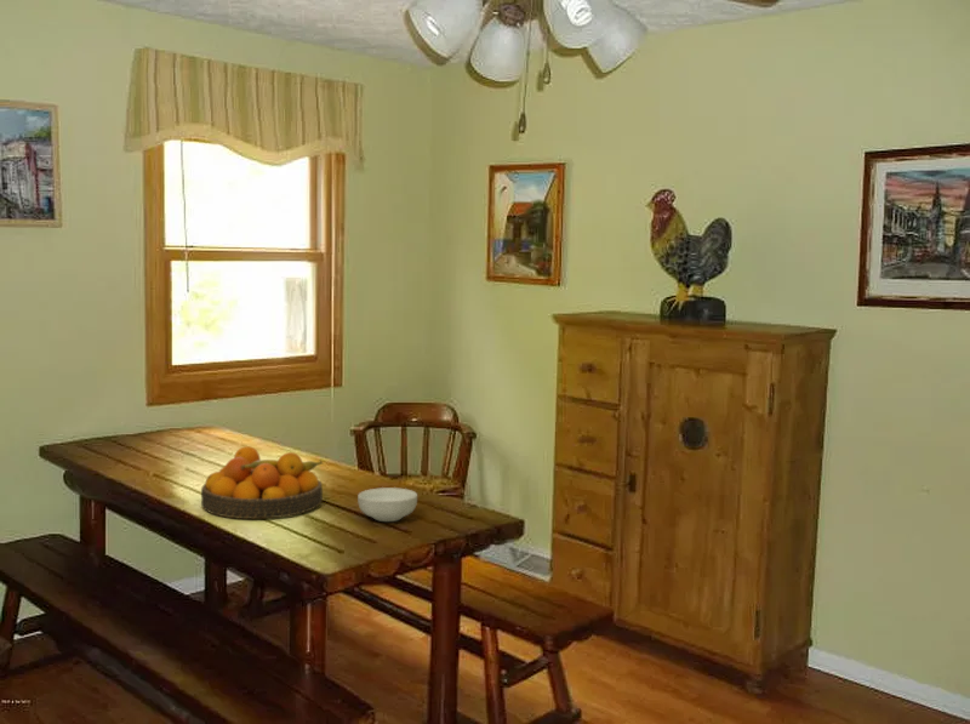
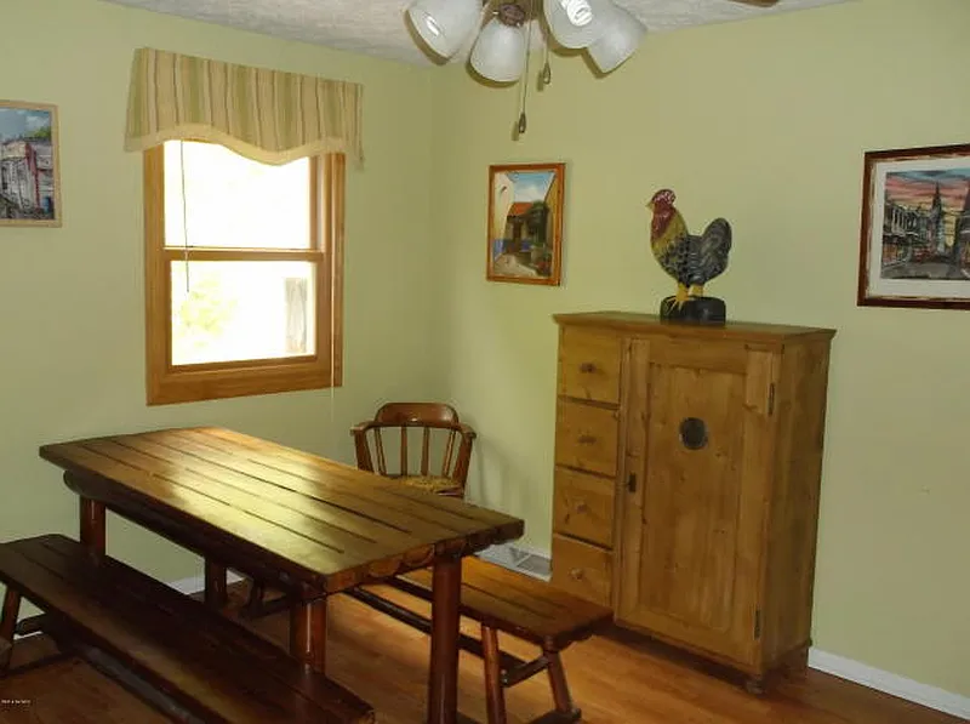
- fruit bowl [200,445,324,520]
- cereal bowl [356,486,418,523]
